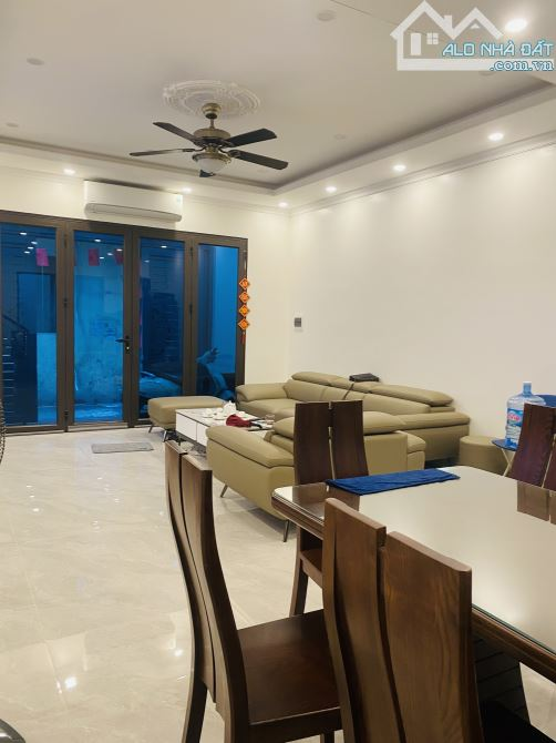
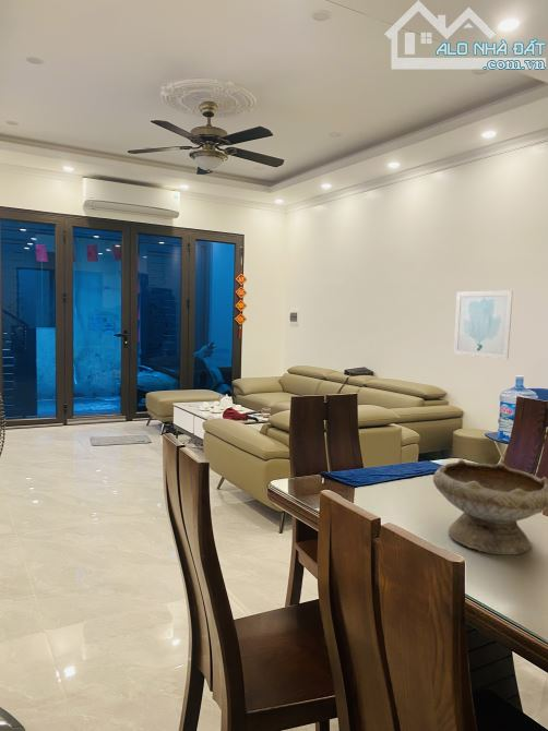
+ bowl [432,458,548,555]
+ wall art [453,289,514,360]
